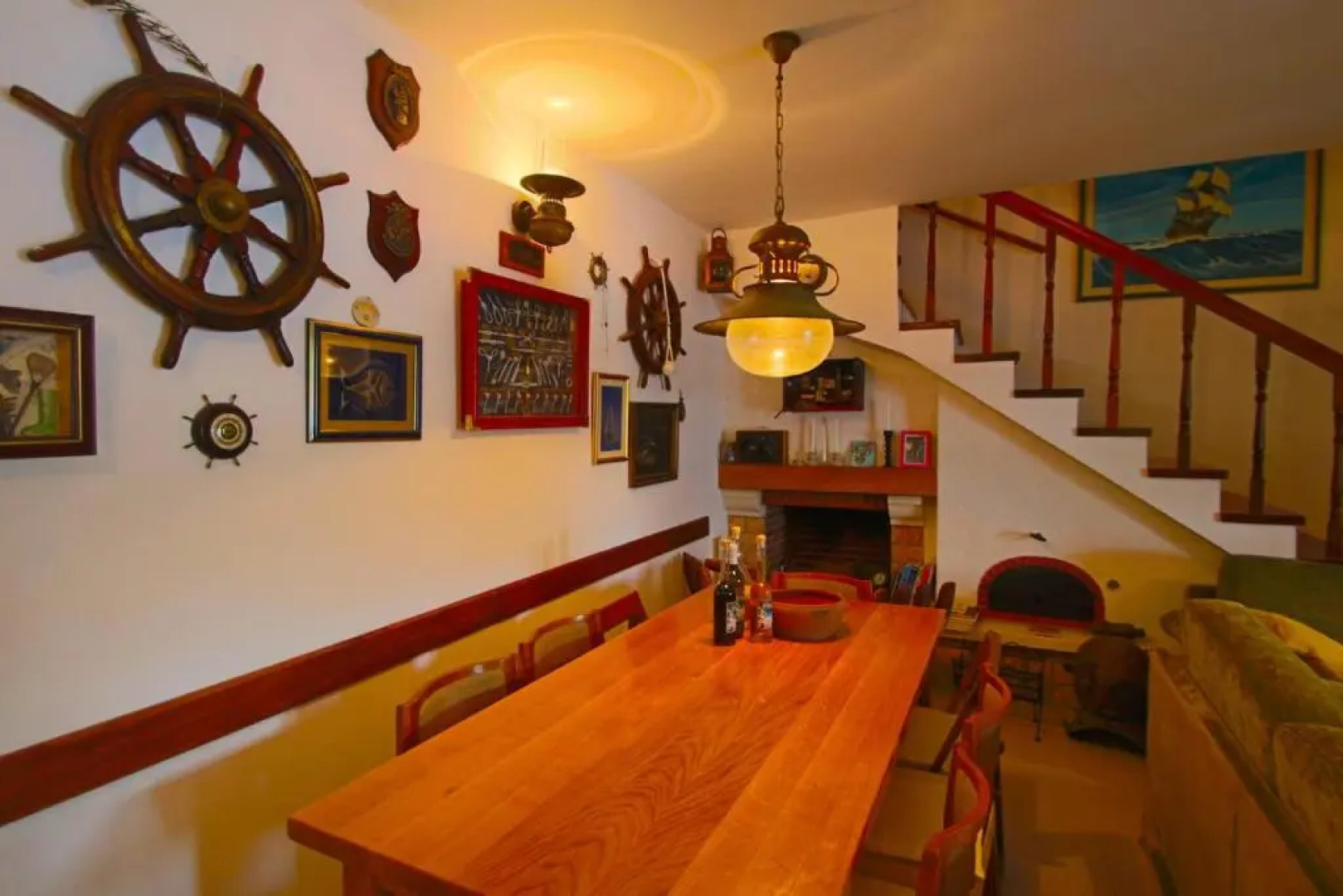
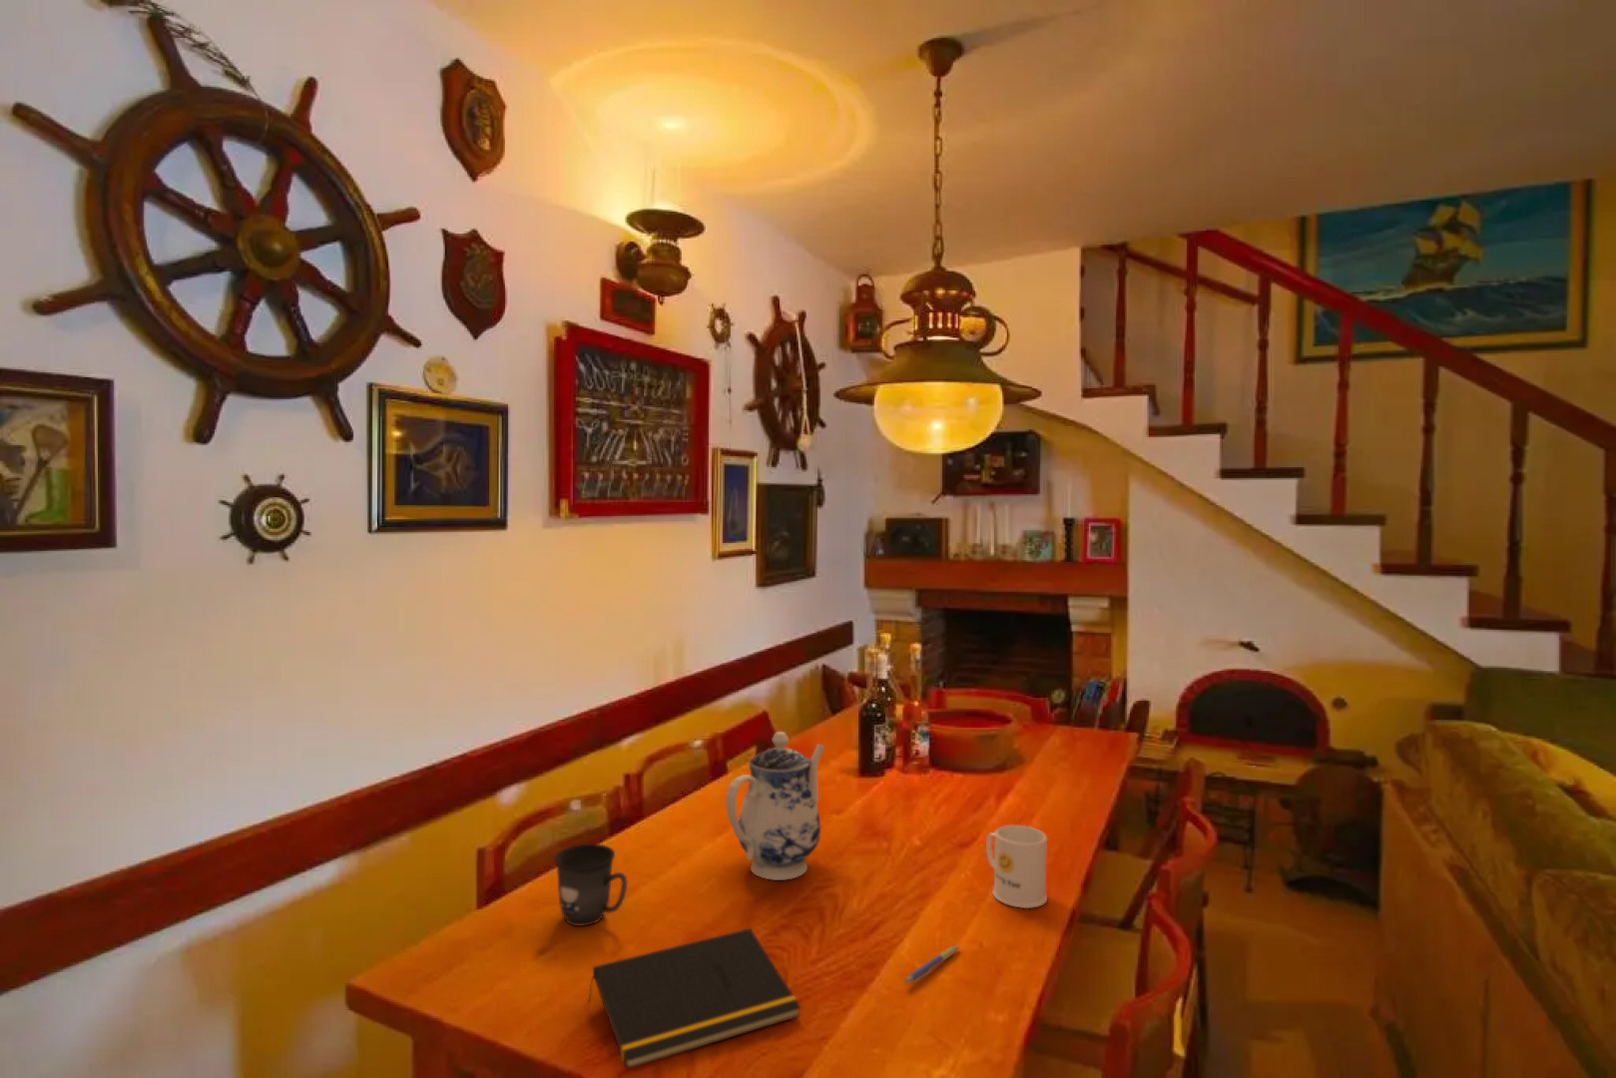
+ notepad [587,928,803,1071]
+ mug [554,843,628,926]
+ teapot [724,730,827,882]
+ pen [904,944,960,984]
+ mug [985,824,1048,910]
